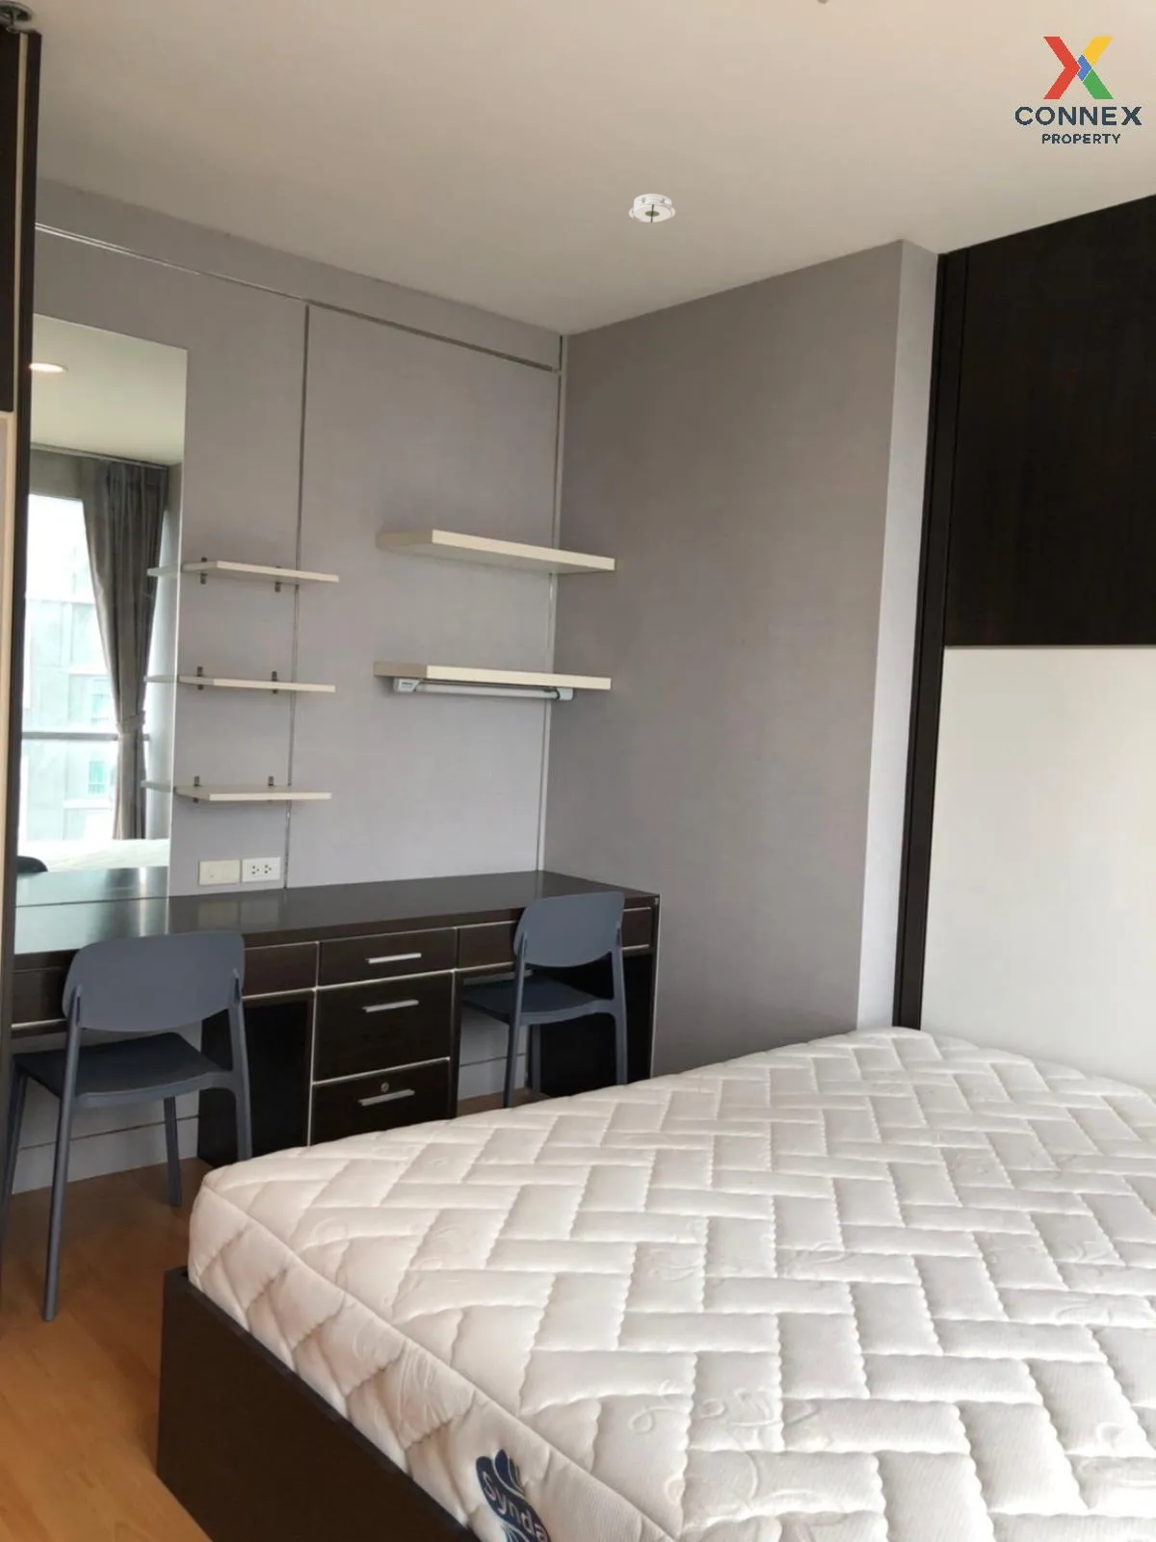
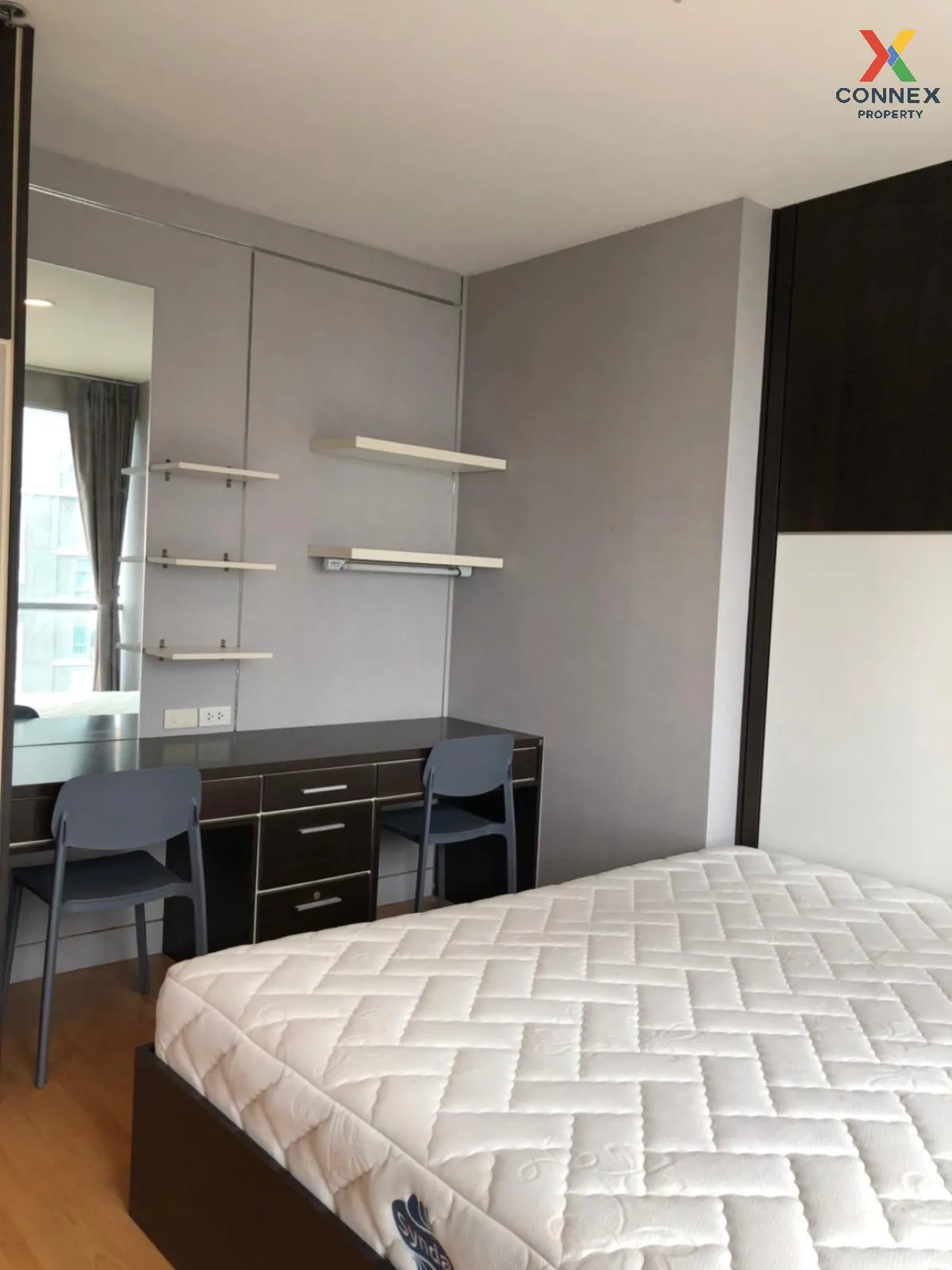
- smoke detector [627,193,676,223]
